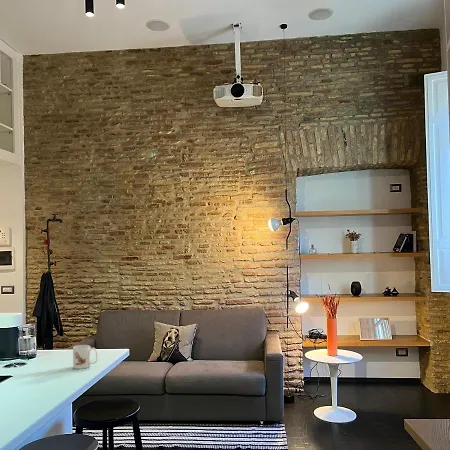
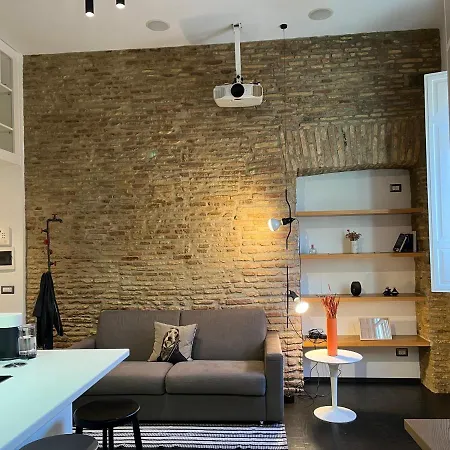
- mug [72,344,99,370]
